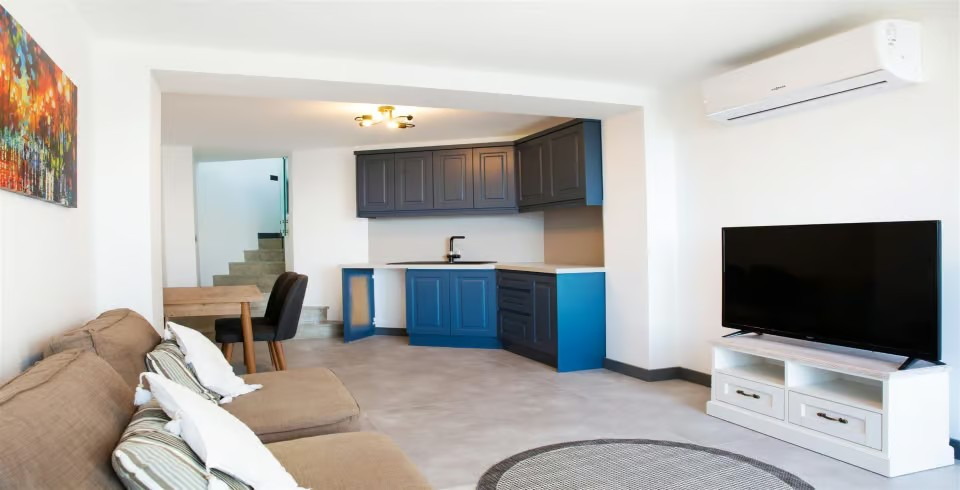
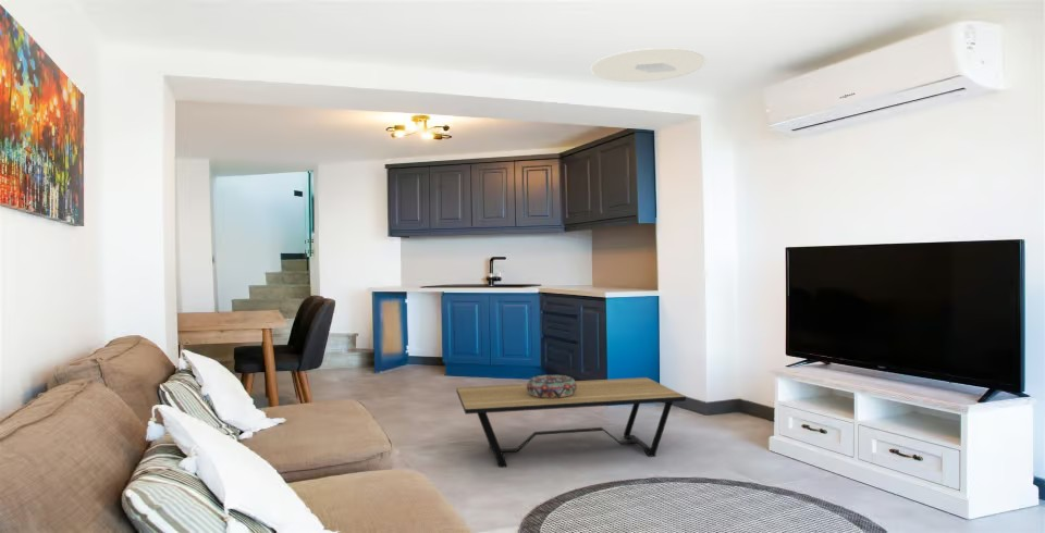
+ coffee table [455,376,687,469]
+ decorative bowl [526,374,577,398]
+ ceiling light [590,47,706,83]
